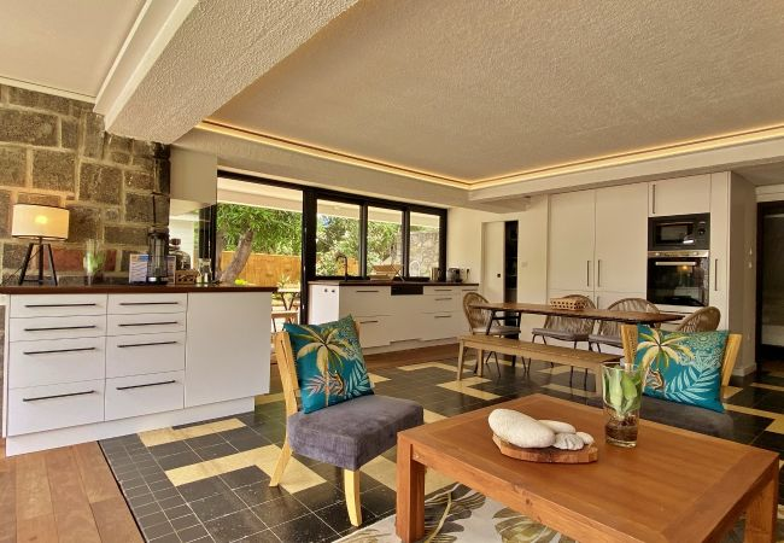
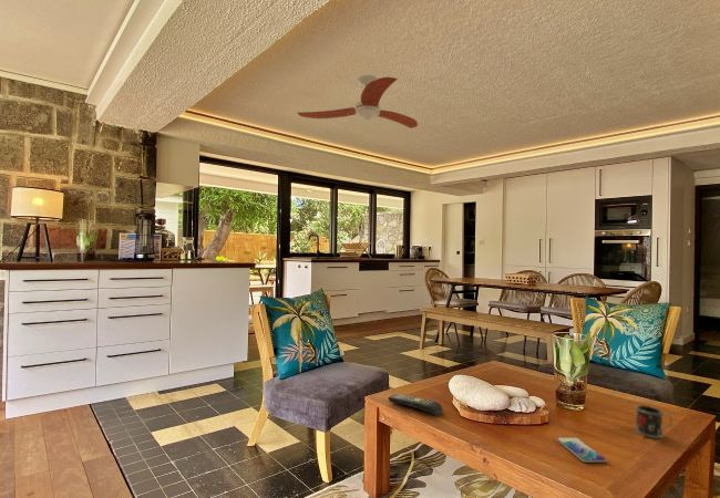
+ ceiling fan [296,74,419,129]
+ mug [634,404,673,439]
+ remote control [388,393,444,417]
+ smartphone [555,436,607,464]
